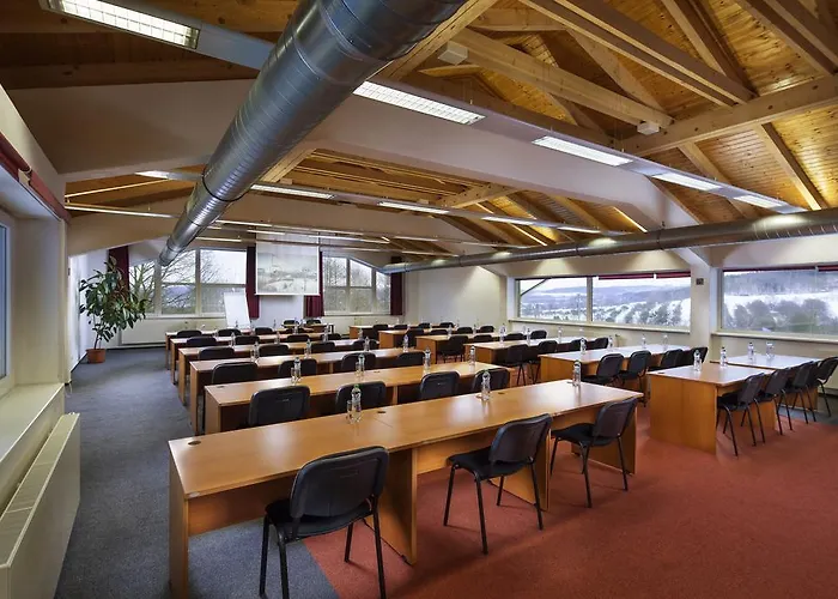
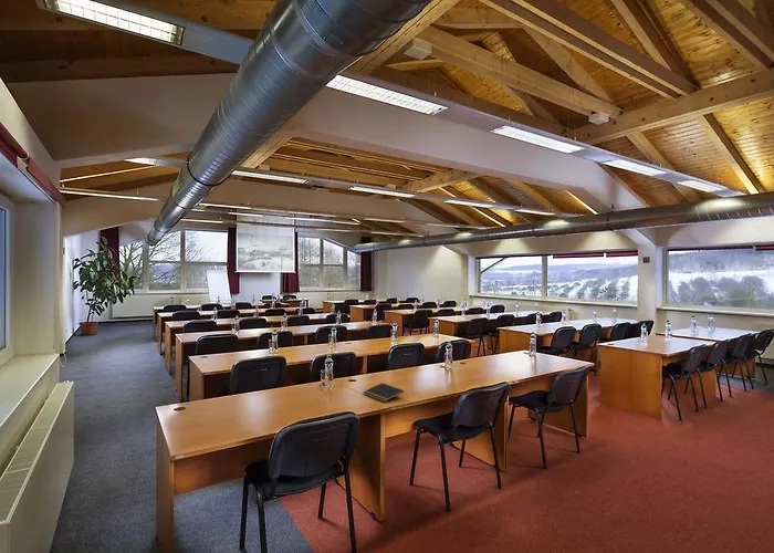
+ notepad [362,382,405,403]
